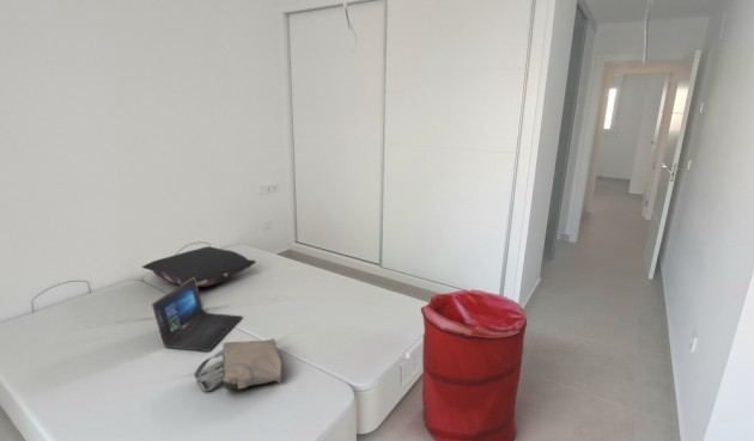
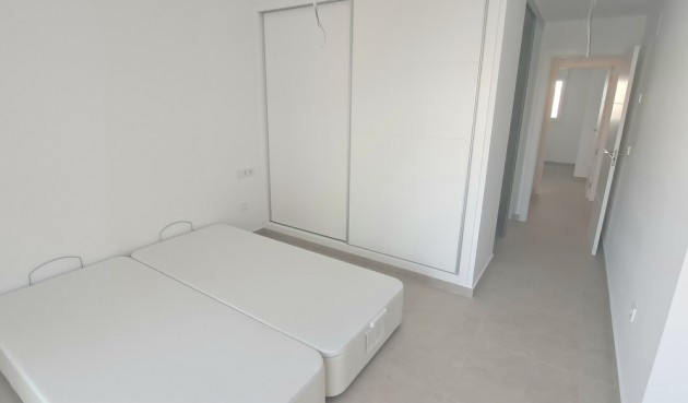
- laundry hamper [420,288,528,441]
- pillow [141,245,257,288]
- laptop [151,277,243,353]
- tote bag [193,337,282,393]
